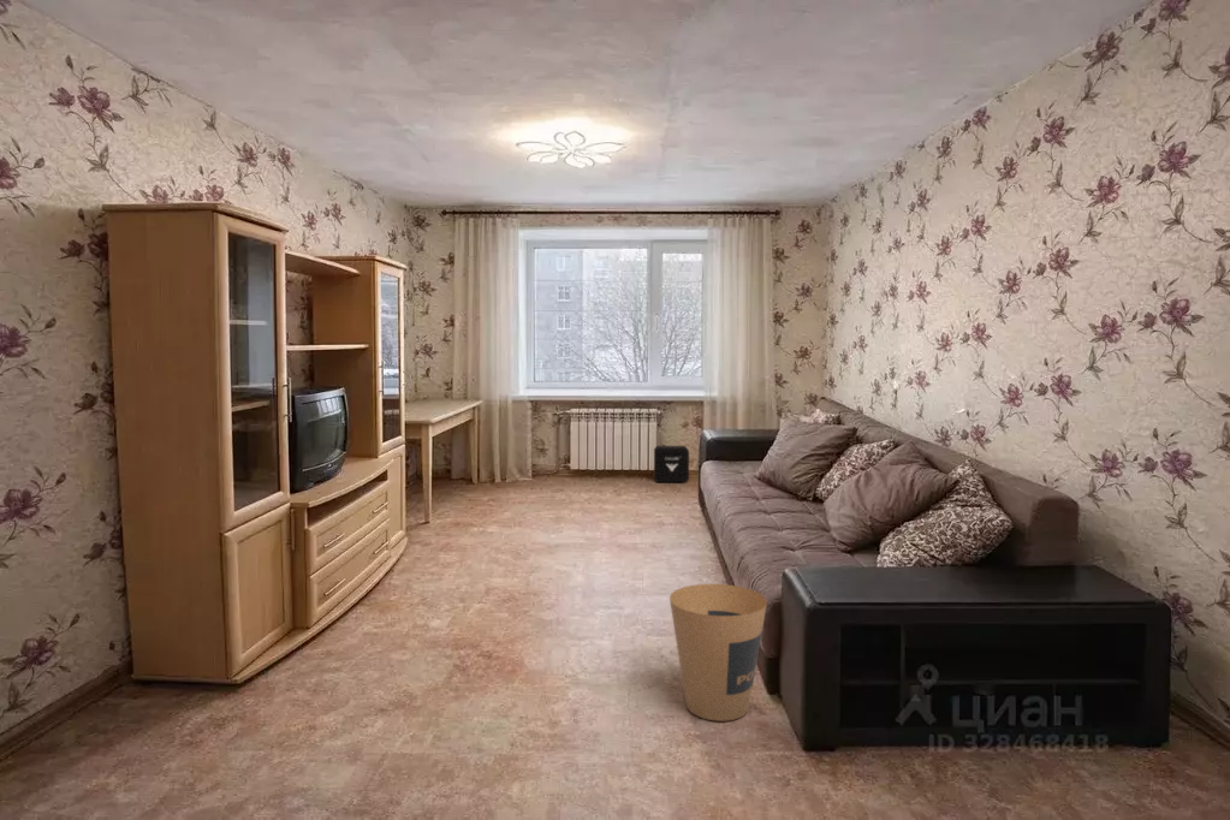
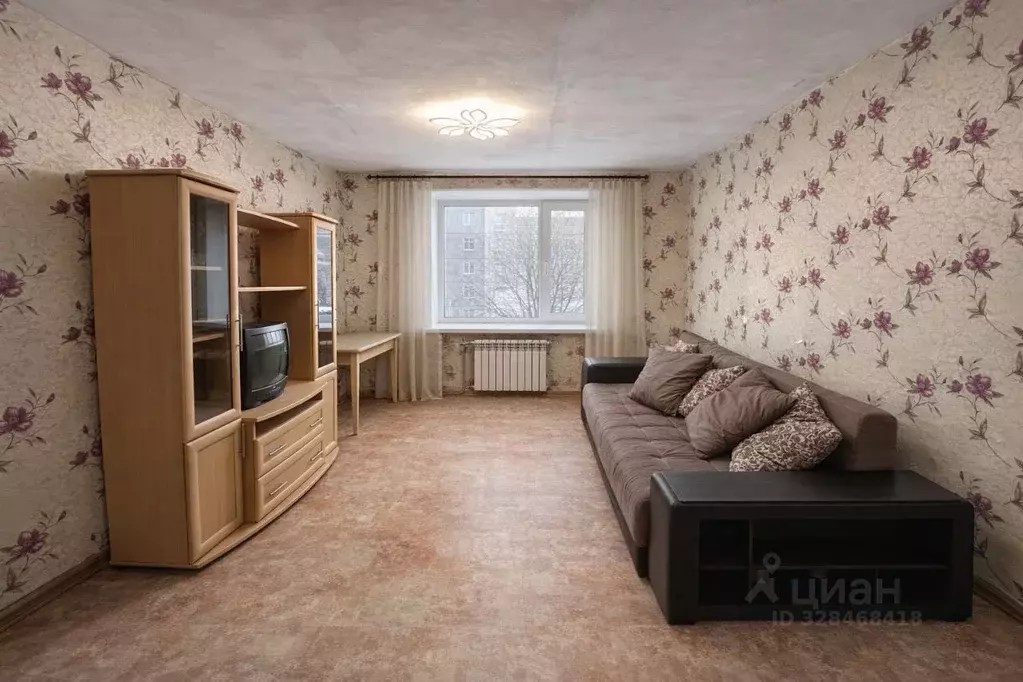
- air purifier [653,445,690,483]
- trash can [669,583,768,723]
